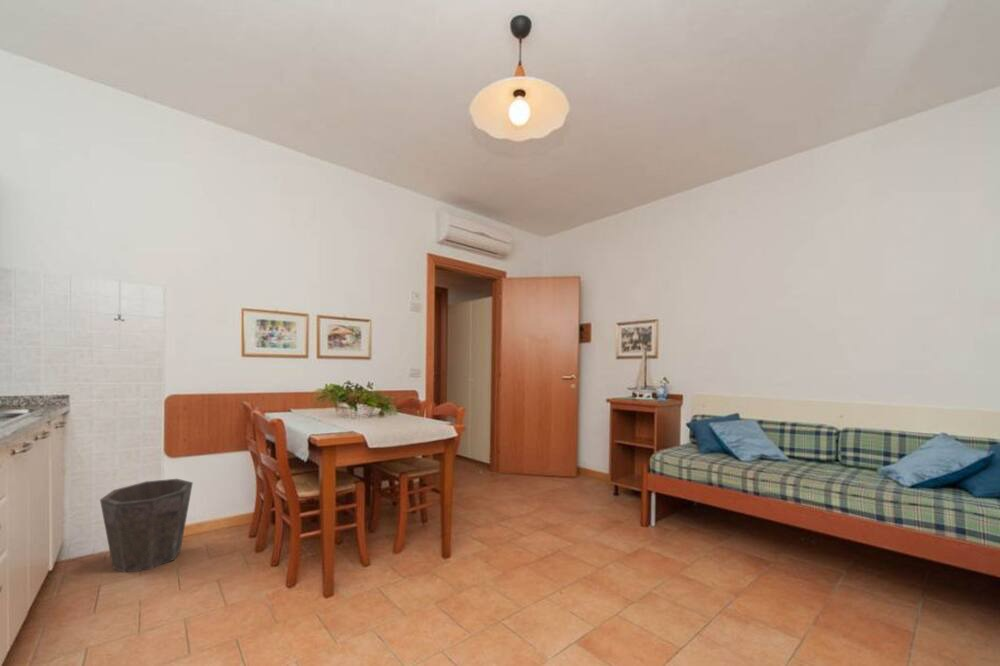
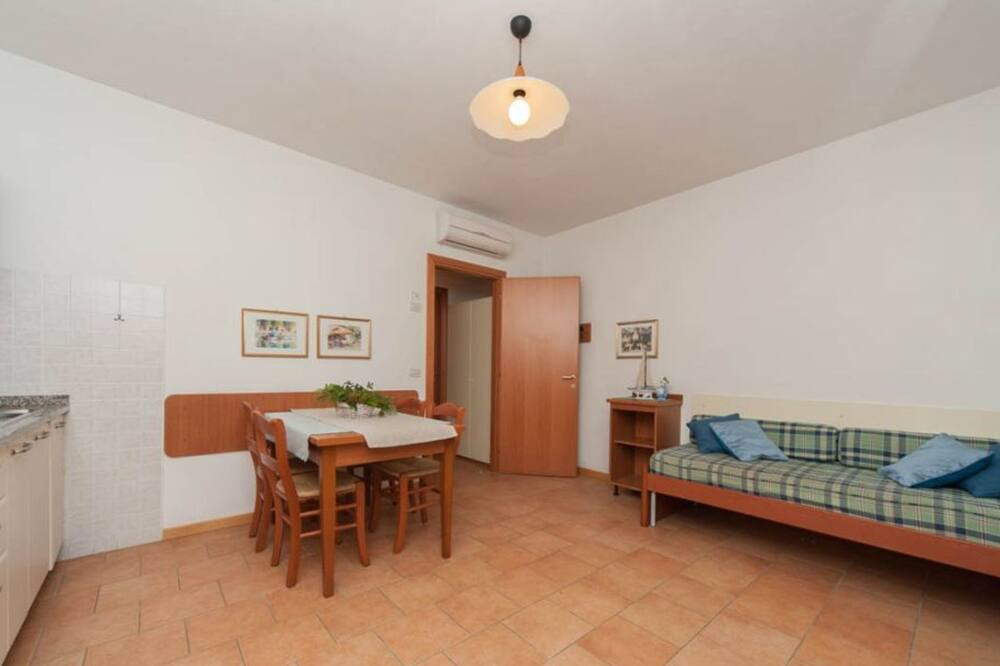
- waste bin [99,478,194,573]
